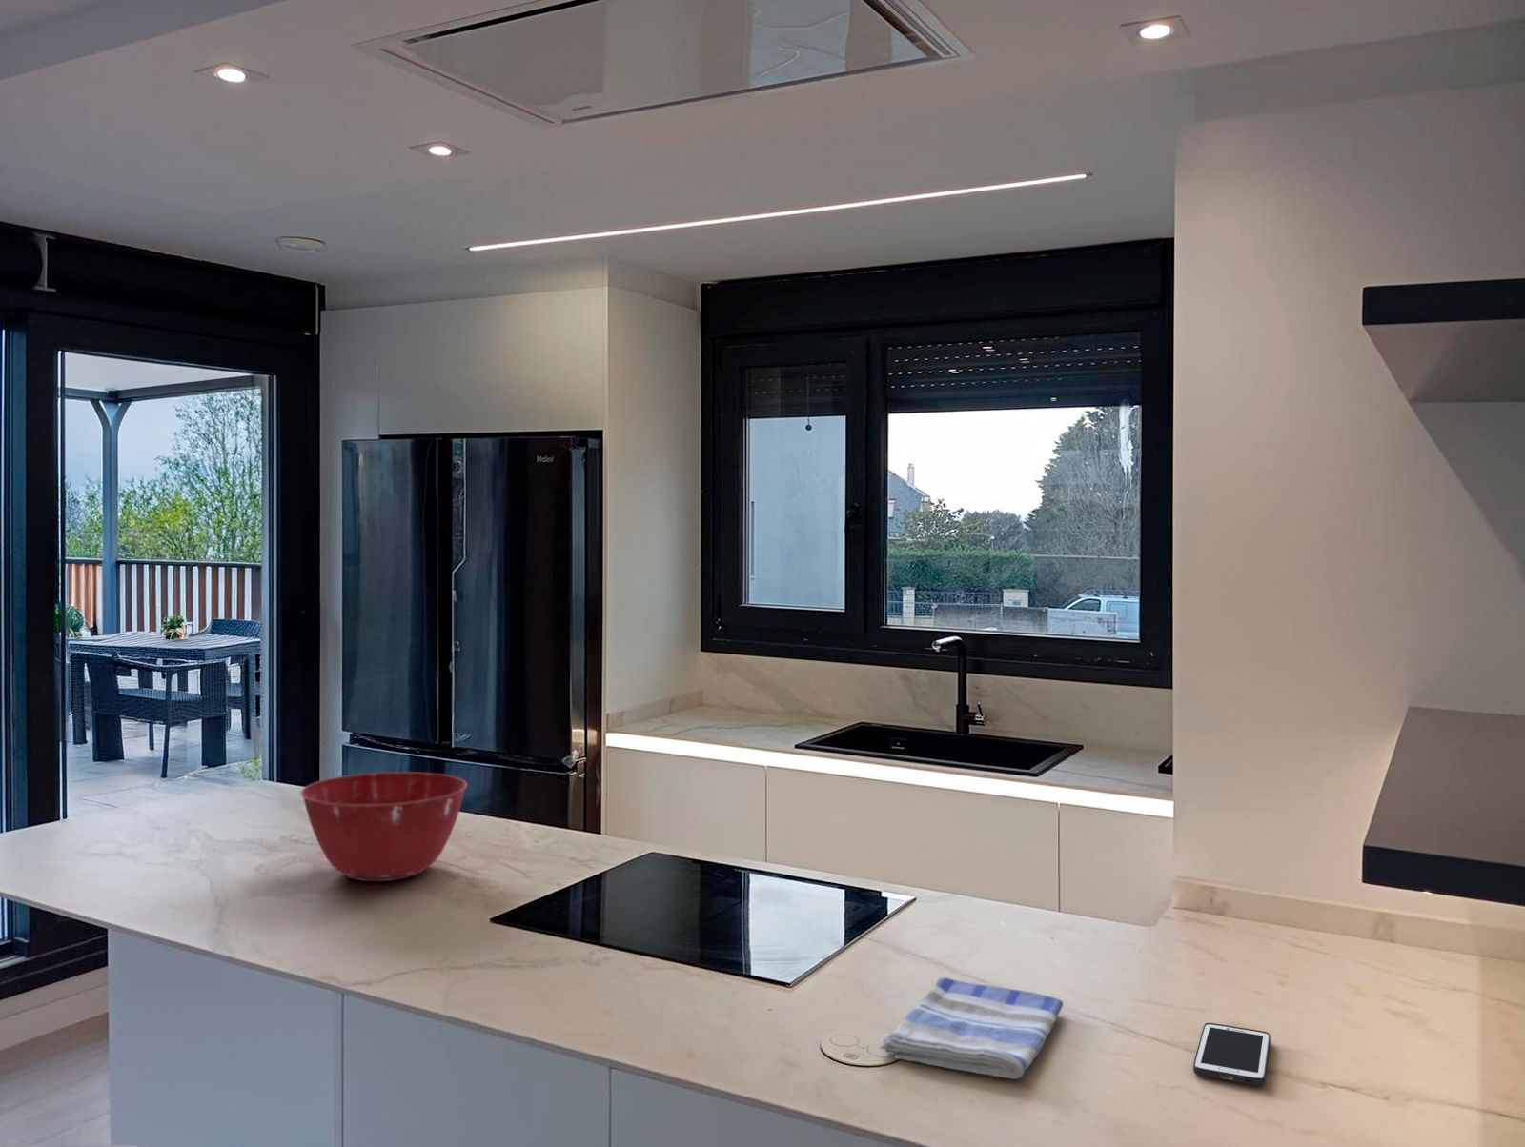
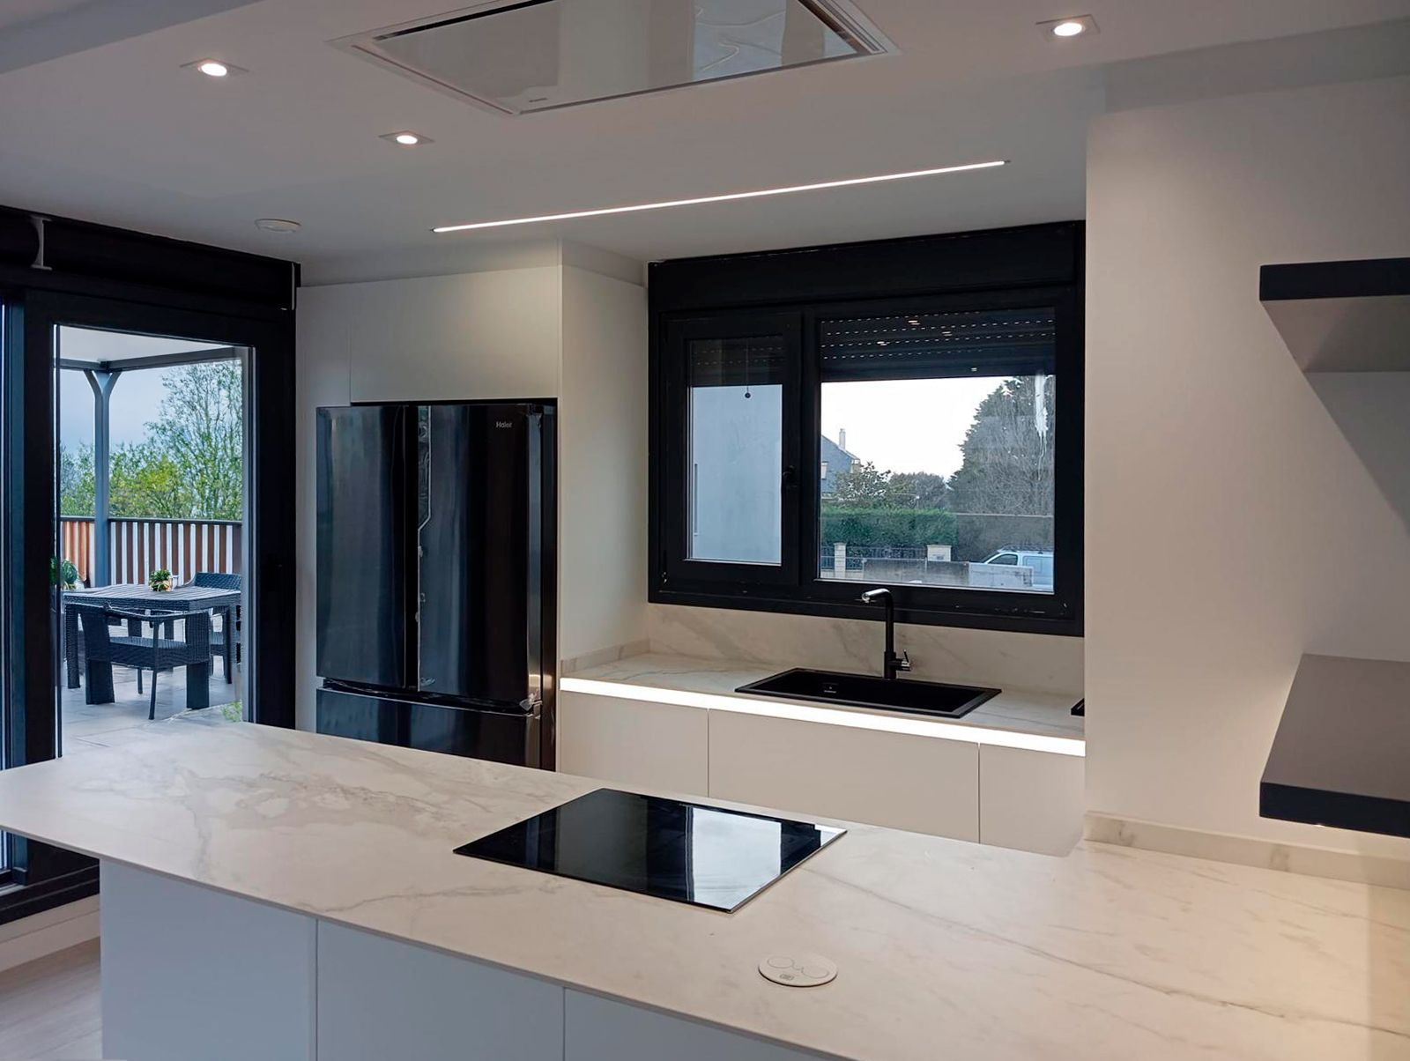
- mixing bowl [299,771,468,882]
- cell phone [1192,1022,1272,1087]
- dish towel [879,976,1063,1081]
